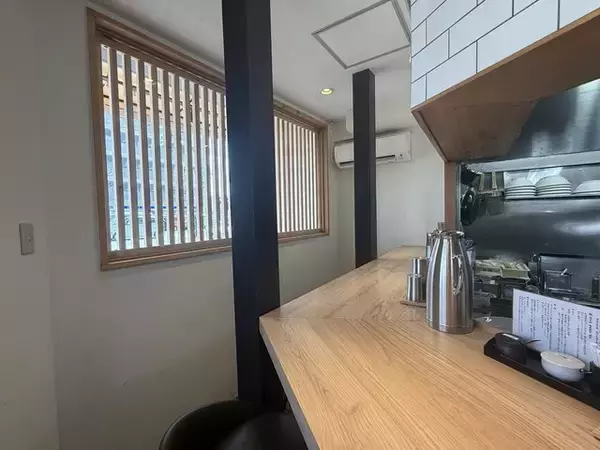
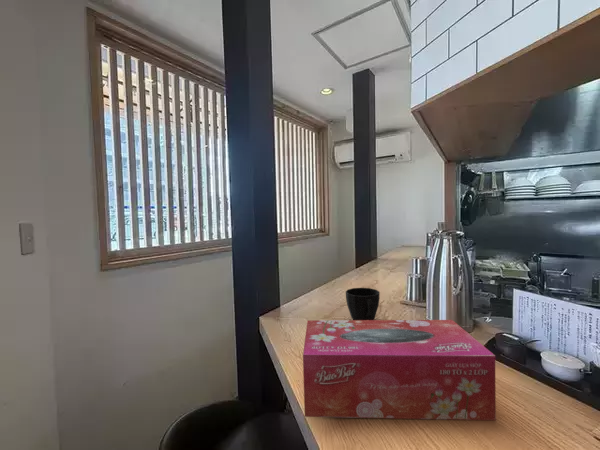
+ cup [345,287,381,320]
+ tissue box [302,319,497,421]
